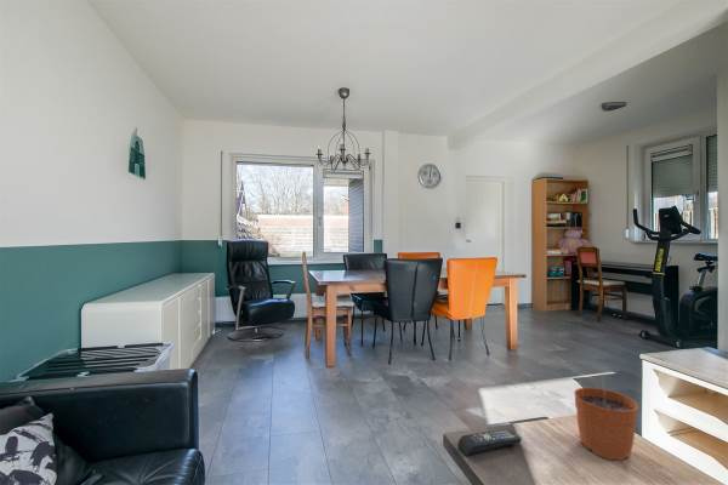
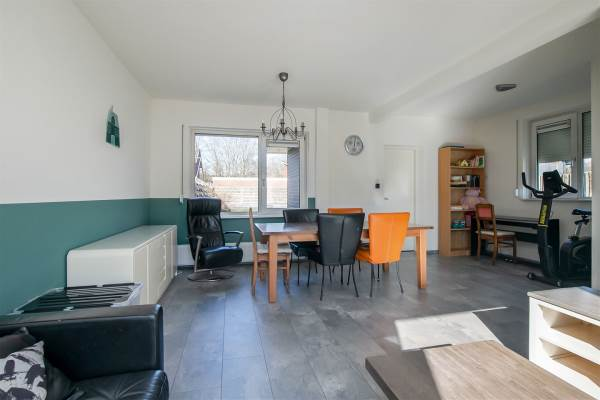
- plant pot [573,369,639,462]
- remote control [456,428,523,457]
